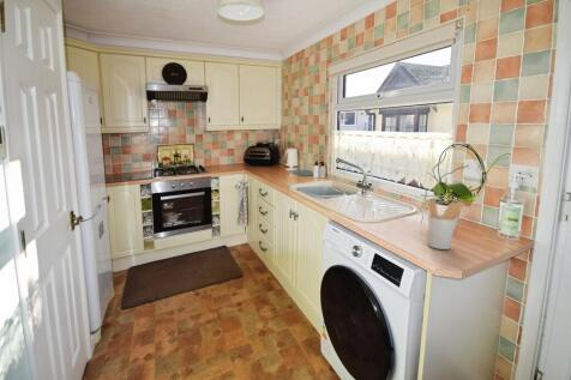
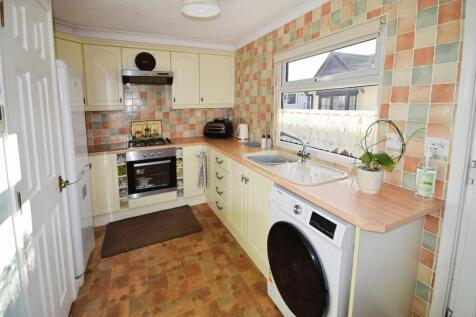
- utensil holder [427,199,465,251]
